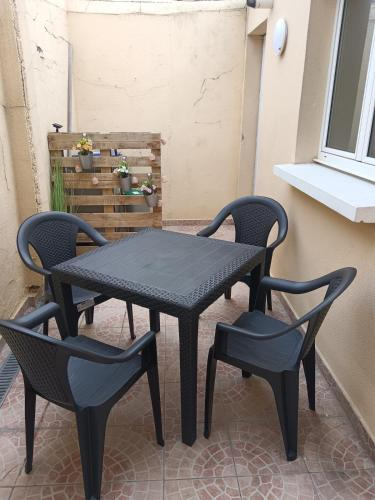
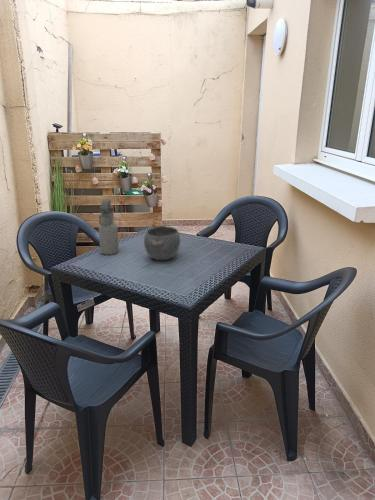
+ water bottle [98,198,120,256]
+ bowl [143,225,181,261]
